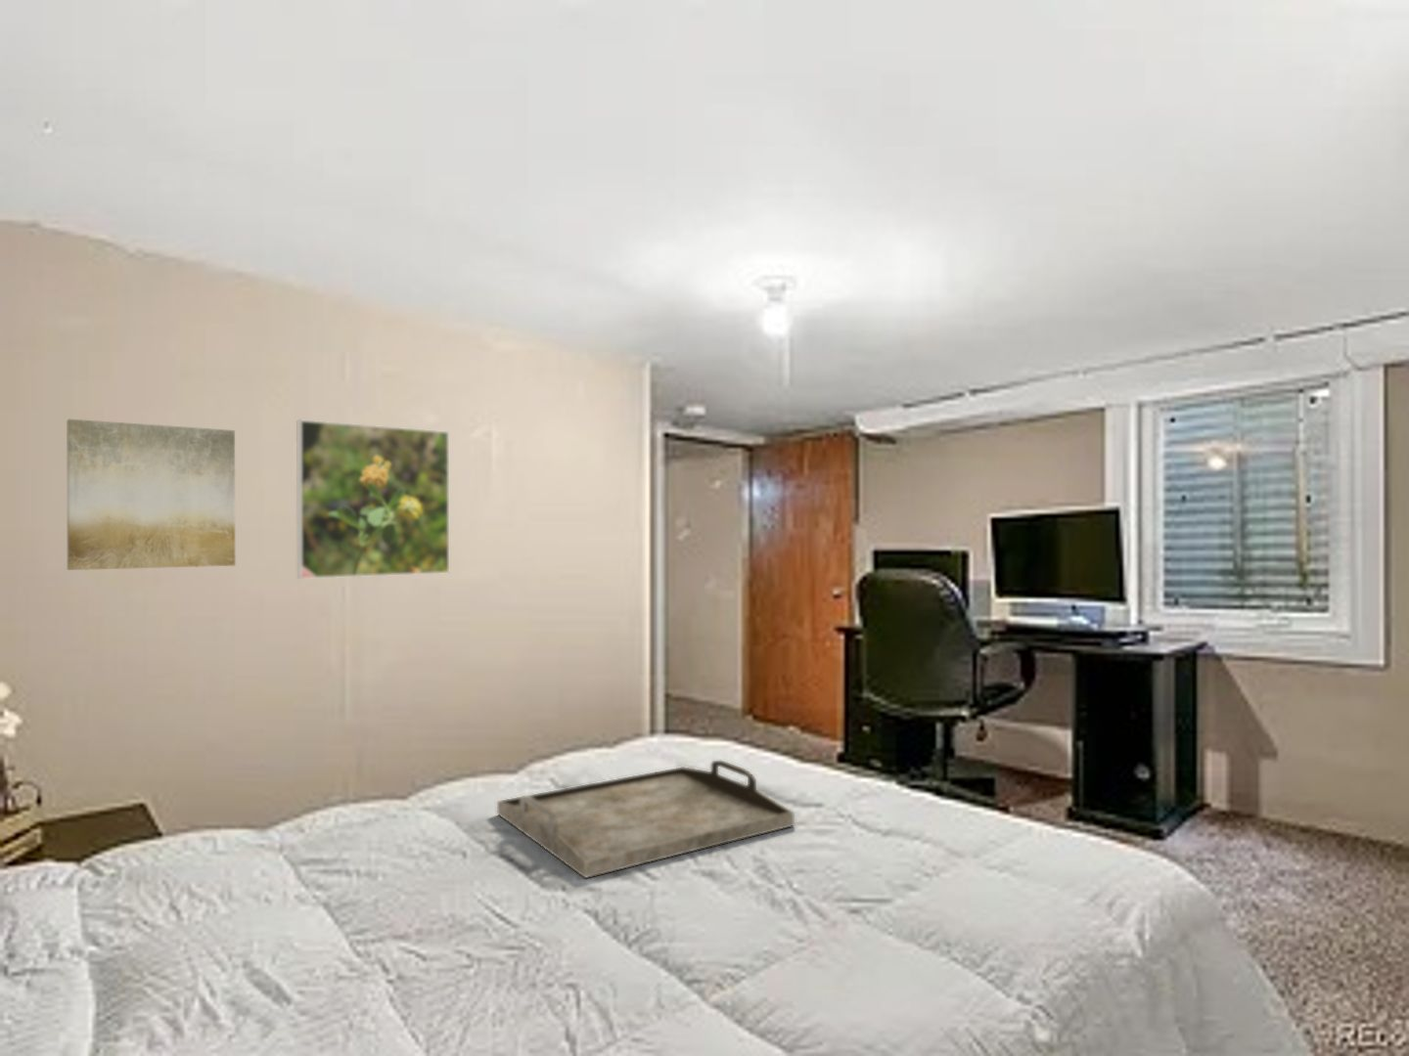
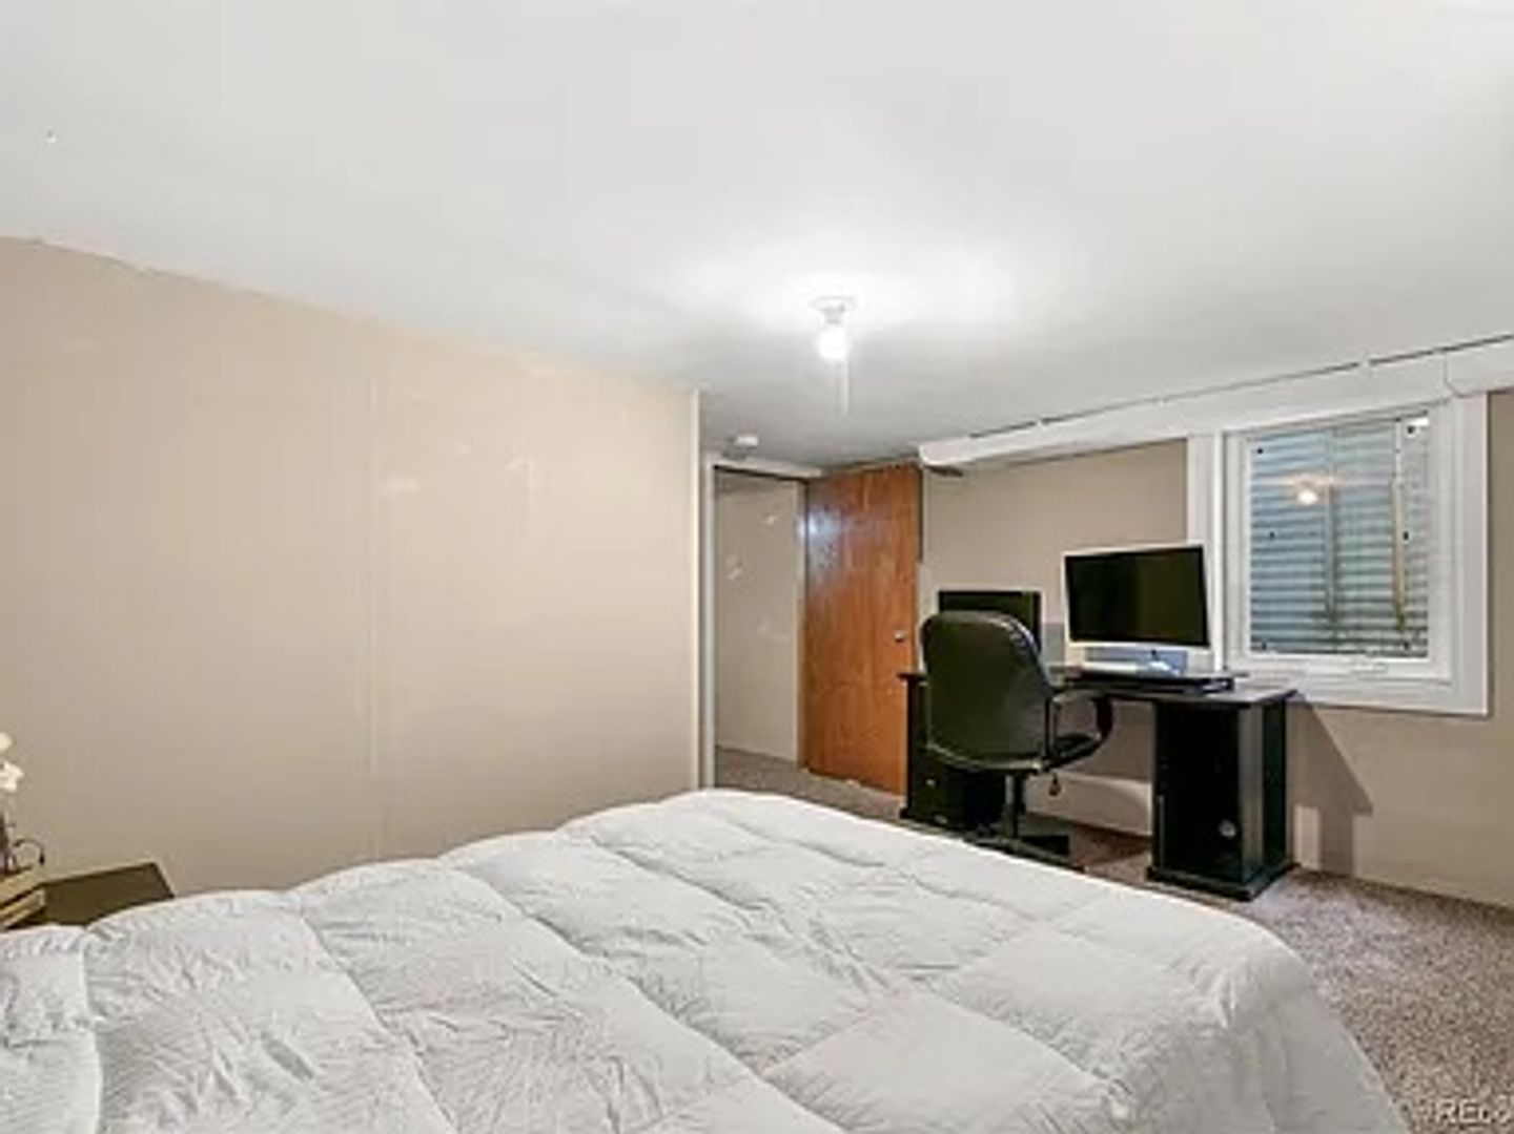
- serving tray [496,759,795,879]
- wall art [67,418,236,571]
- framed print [296,418,450,580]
